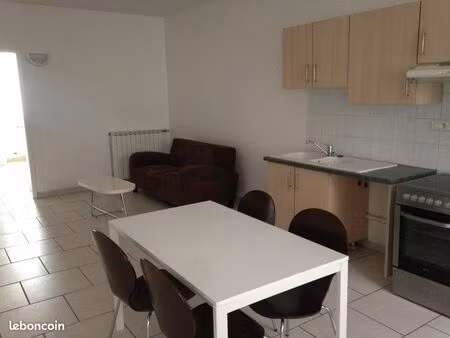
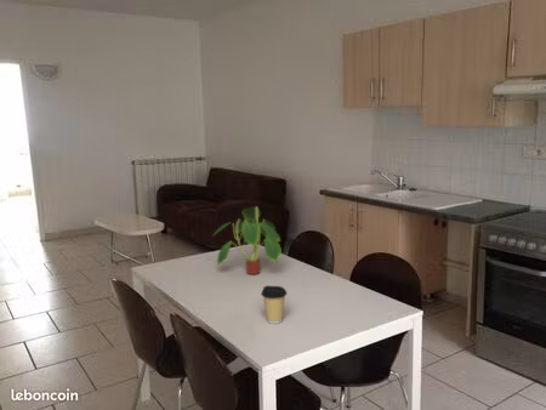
+ plant [211,205,283,275]
+ coffee cup [260,285,288,325]
